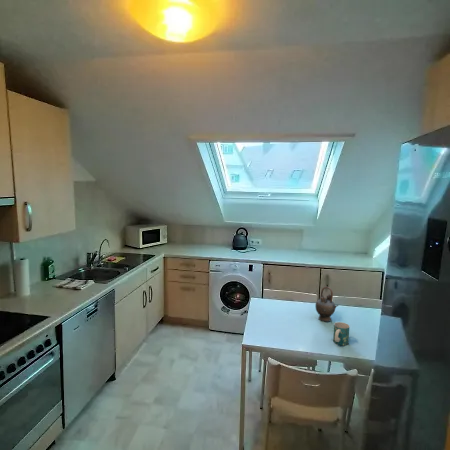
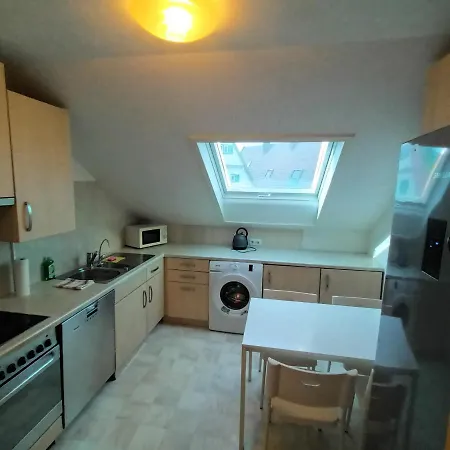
- teapot [315,286,340,322]
- mug [332,321,351,346]
